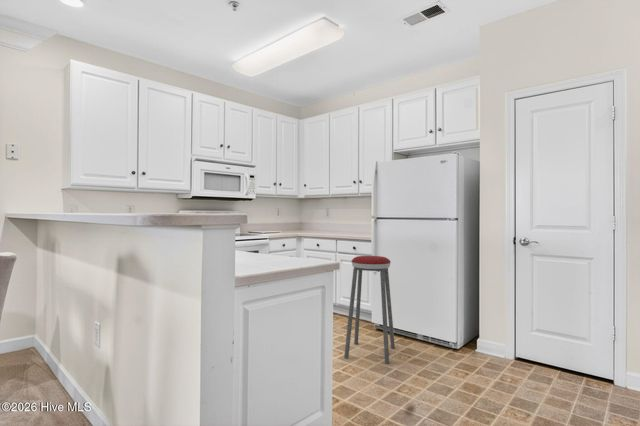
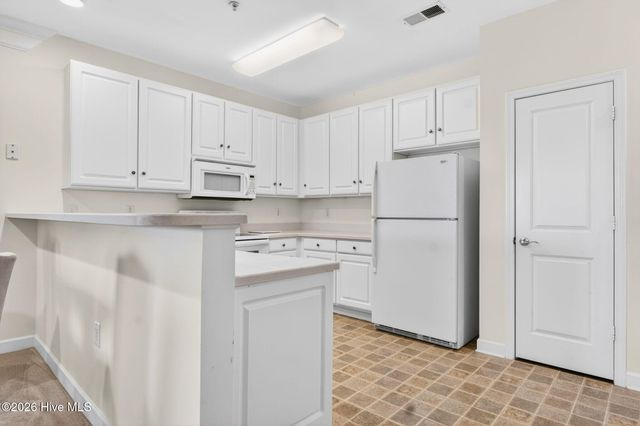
- music stool [343,255,396,365]
